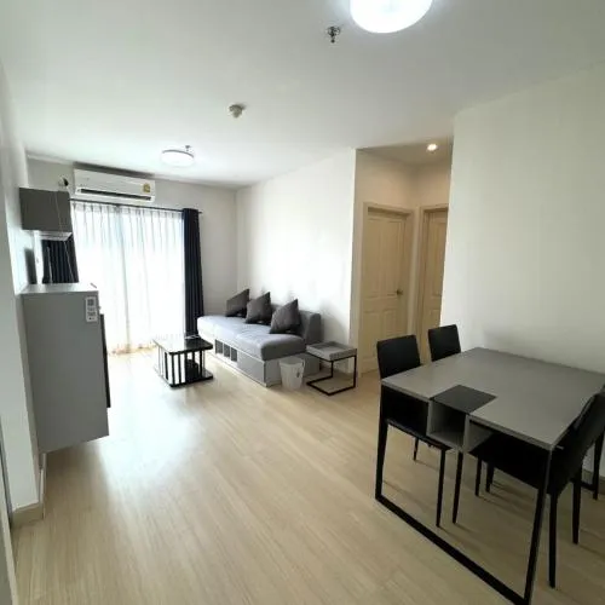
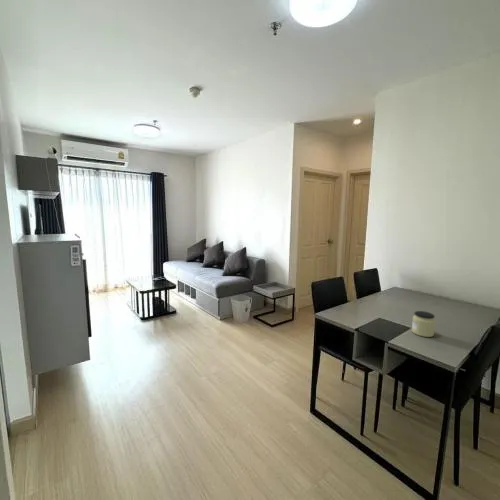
+ jar [411,310,436,338]
